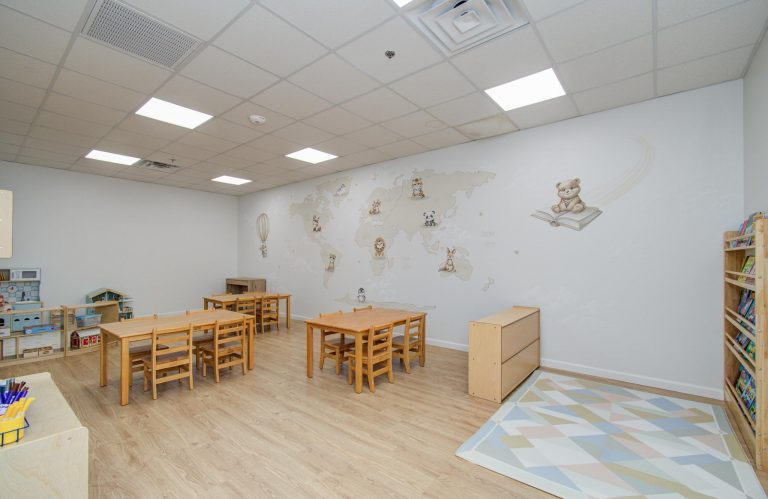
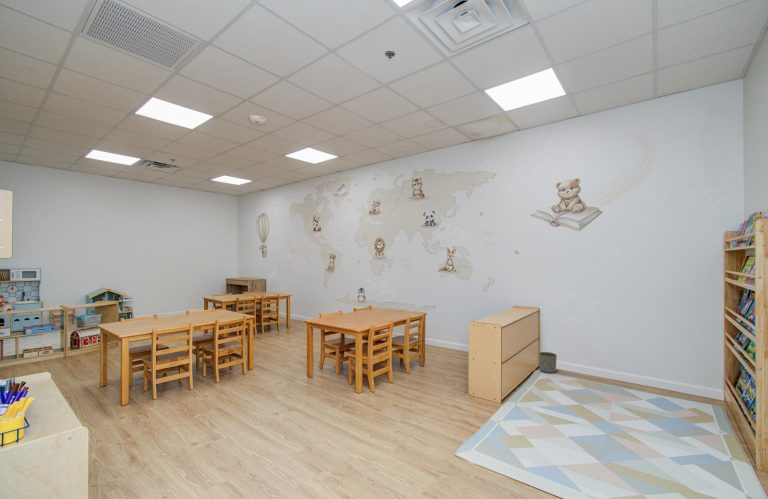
+ planter [538,351,558,374]
